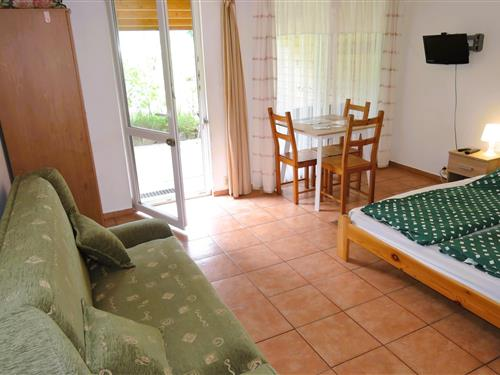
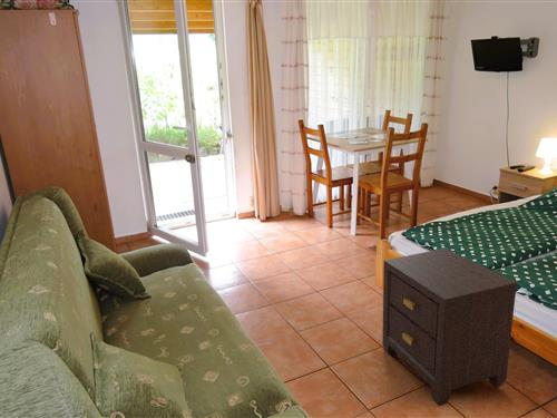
+ nightstand [381,247,518,407]
